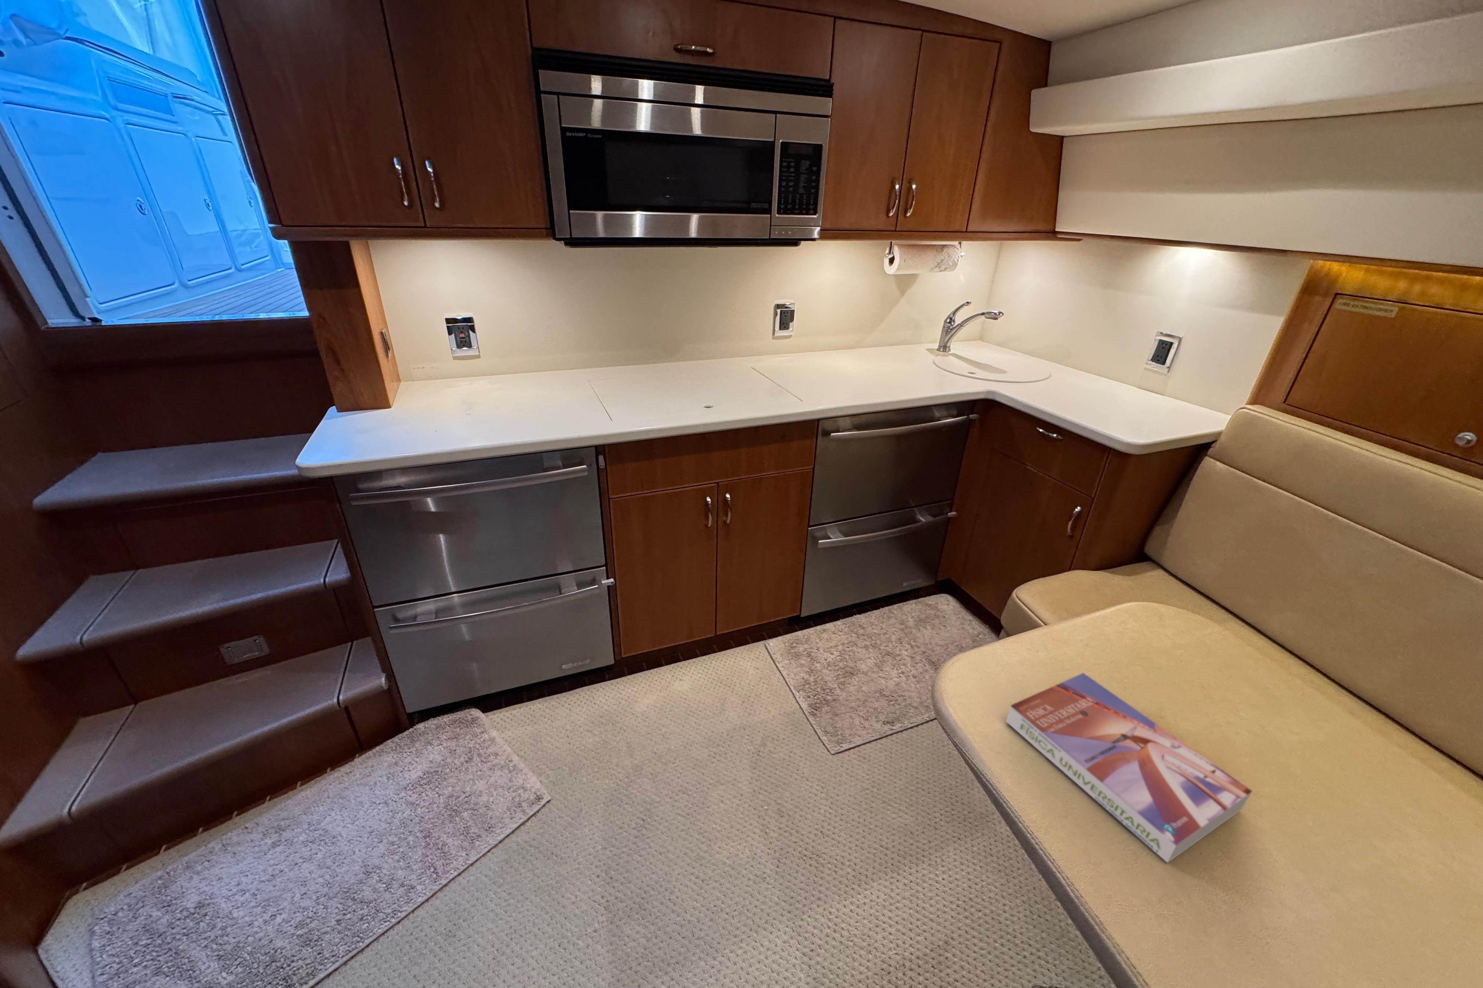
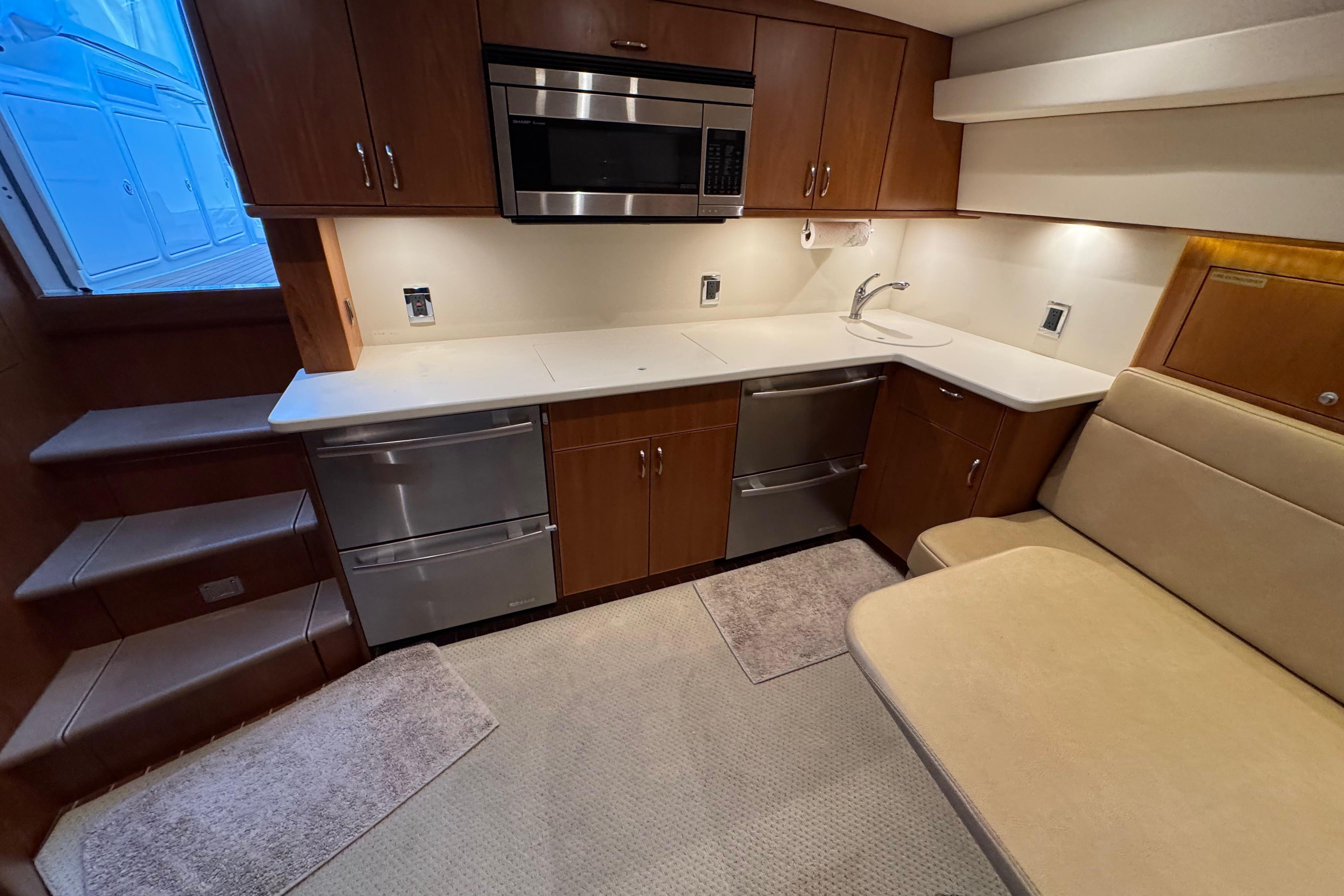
- textbook [1005,673,1253,863]
